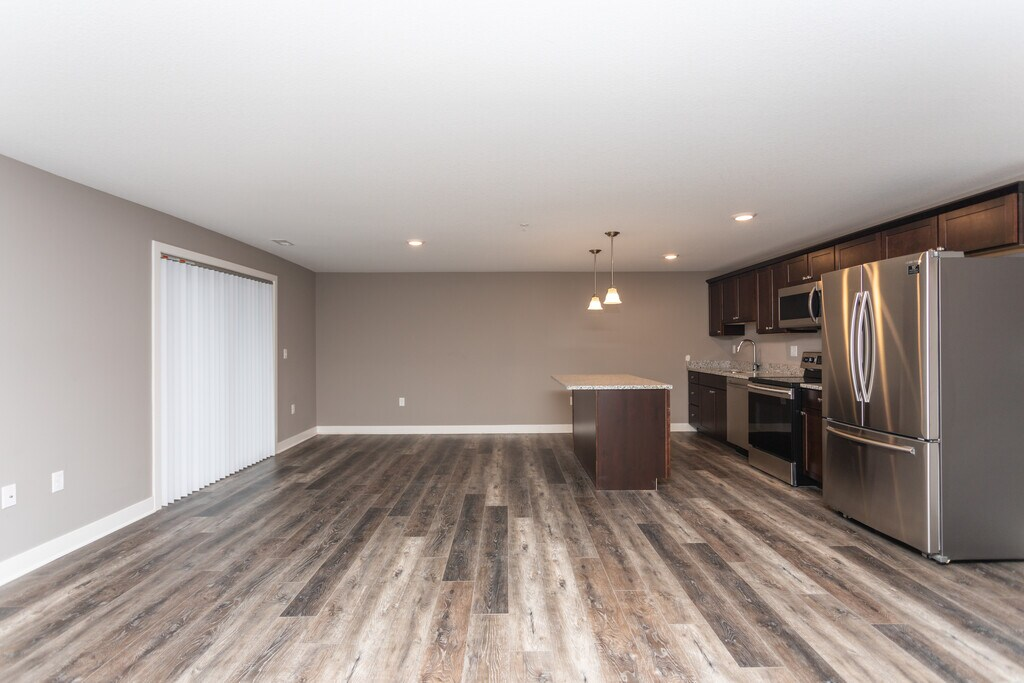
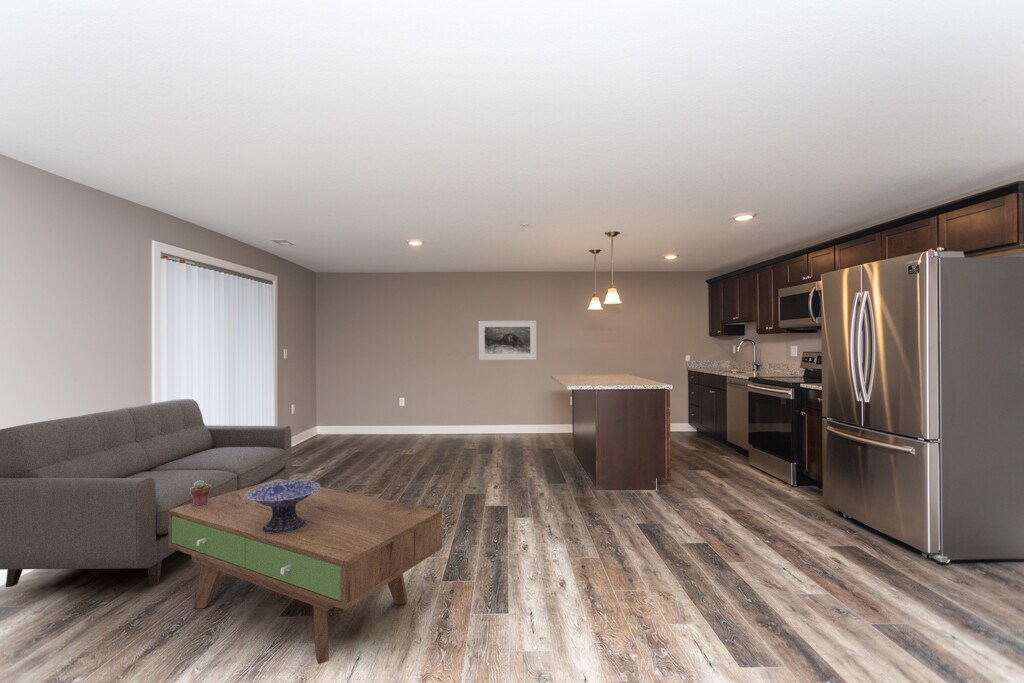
+ coffee table [168,479,443,665]
+ potted succulent [190,480,211,506]
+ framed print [478,320,537,361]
+ sofa [0,398,293,588]
+ decorative bowl [245,479,321,534]
